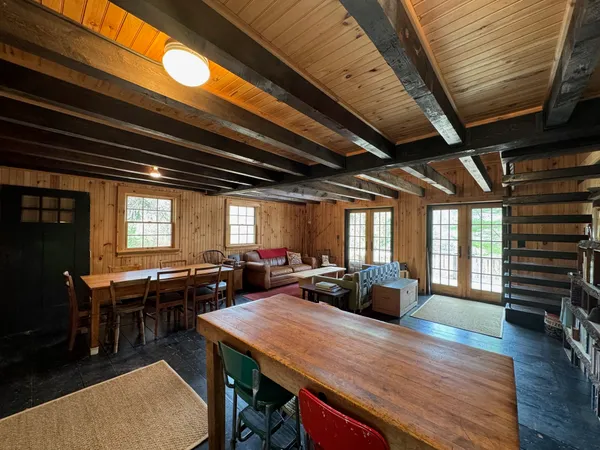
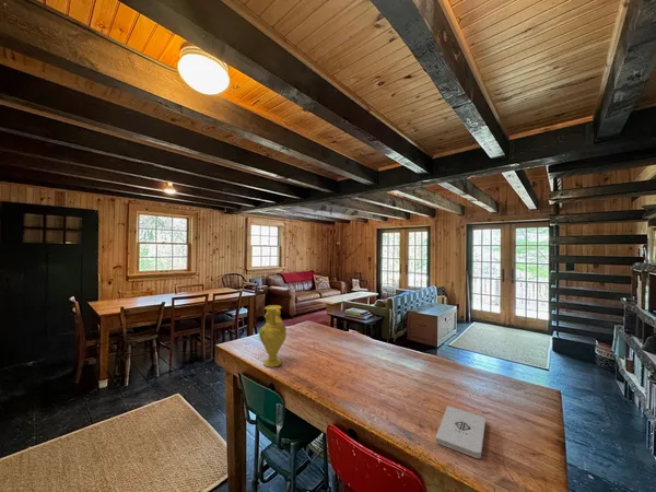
+ vase [258,304,288,368]
+ notepad [434,405,487,459]
